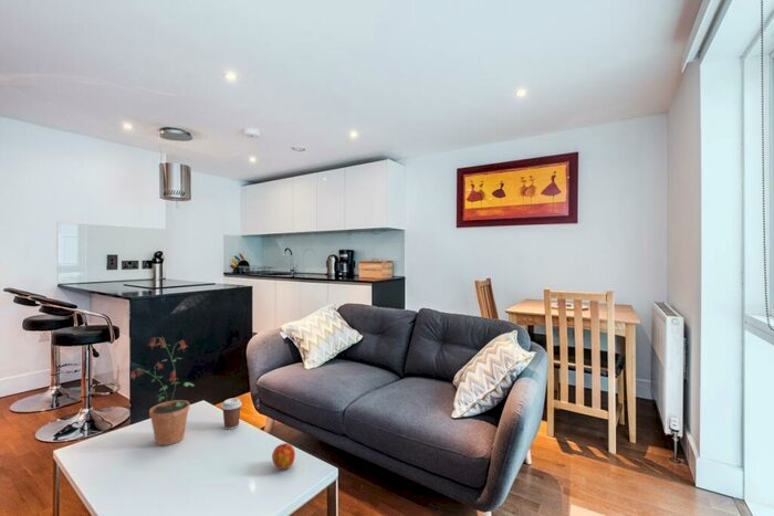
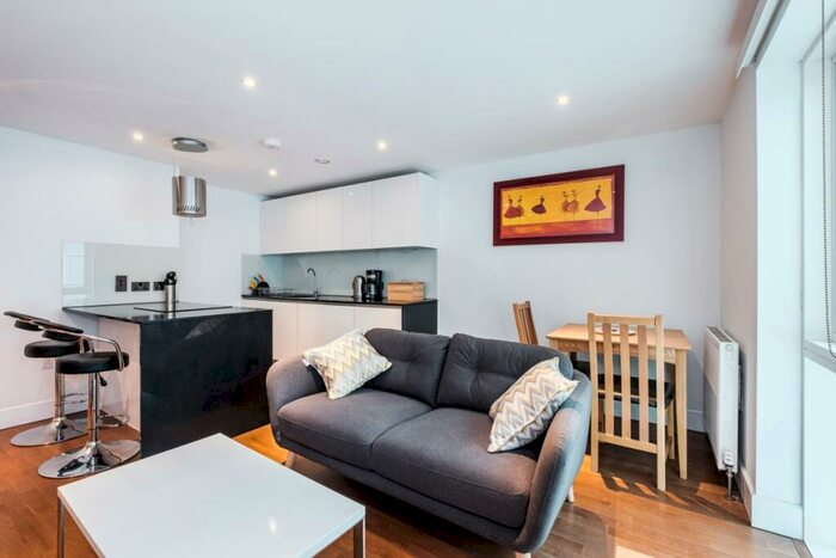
- potted plant [129,336,196,446]
- coffee cup [220,397,243,430]
- apple [271,442,296,471]
